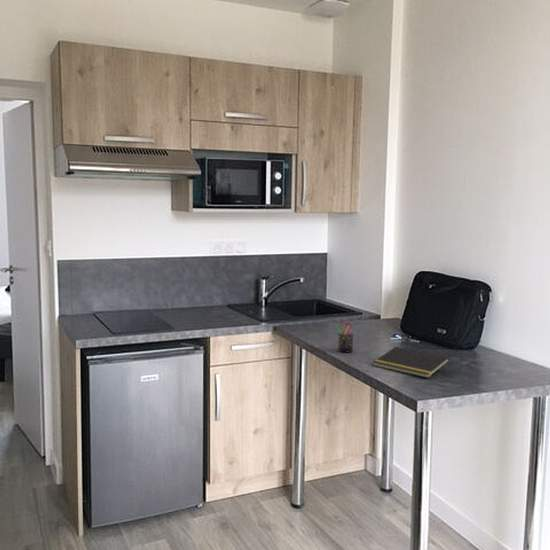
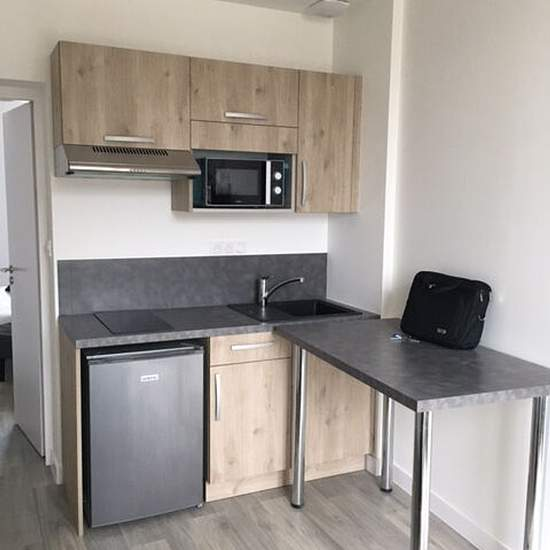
- notepad [372,346,451,379]
- pen holder [334,318,354,353]
